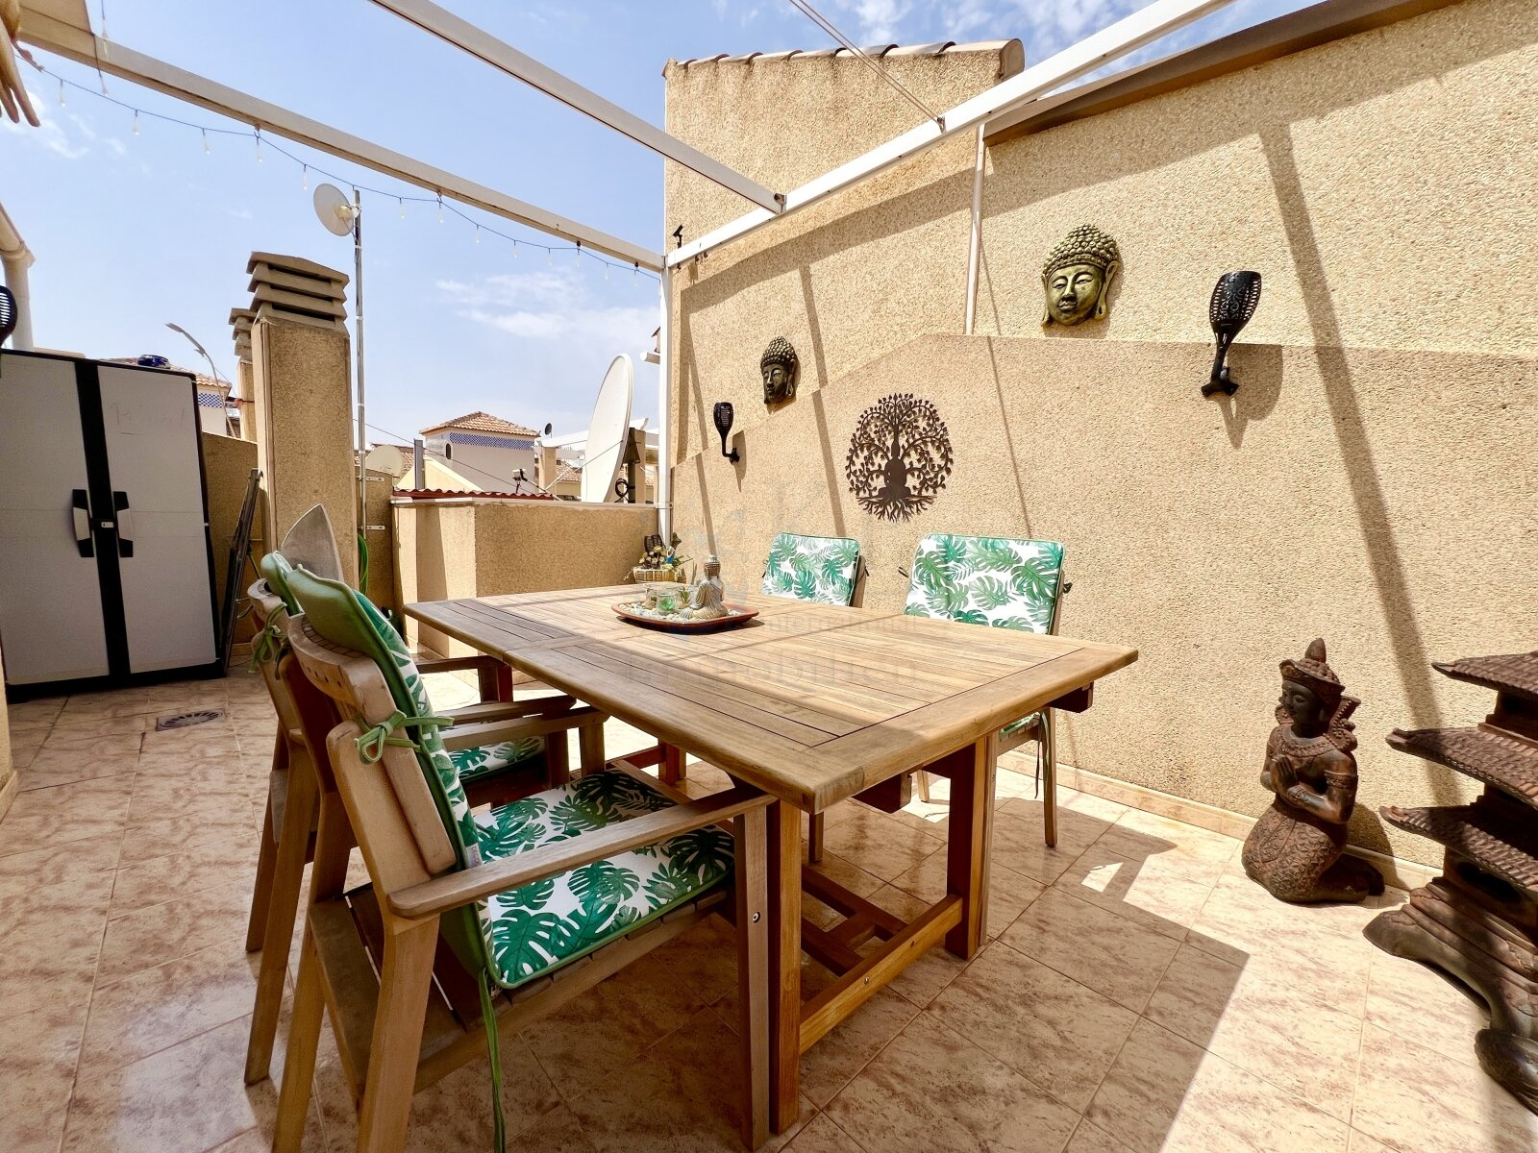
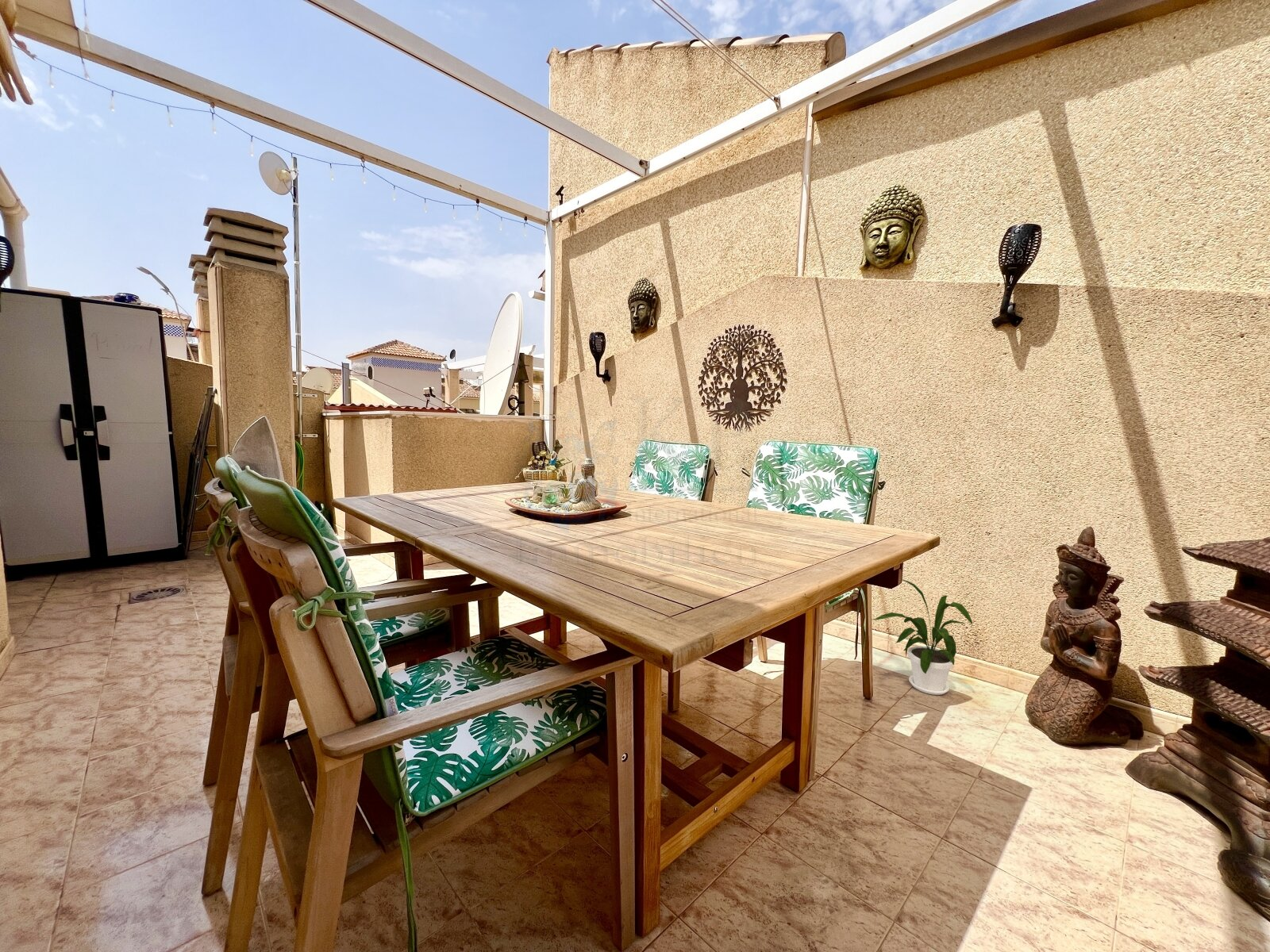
+ house plant [872,578,973,696]
